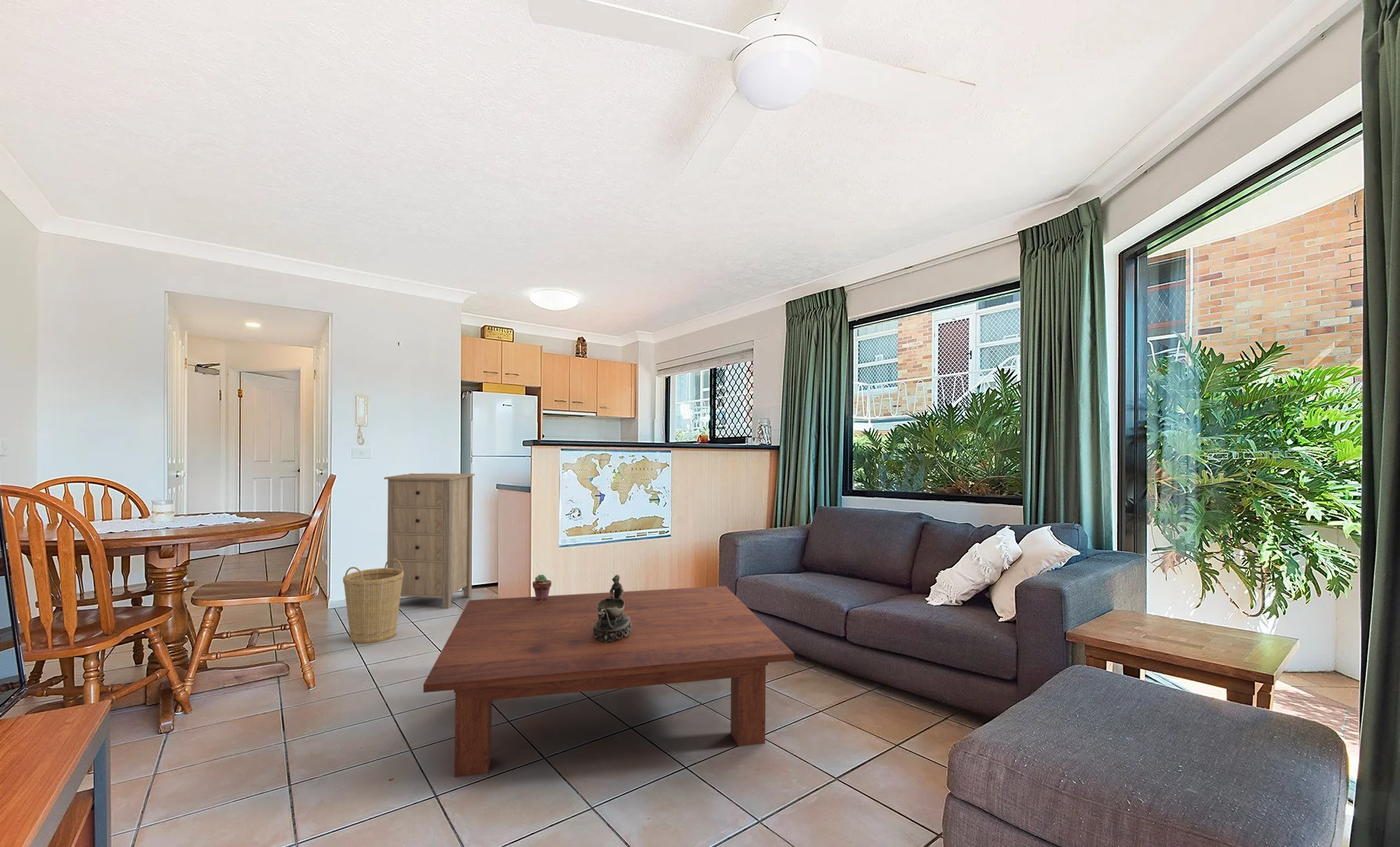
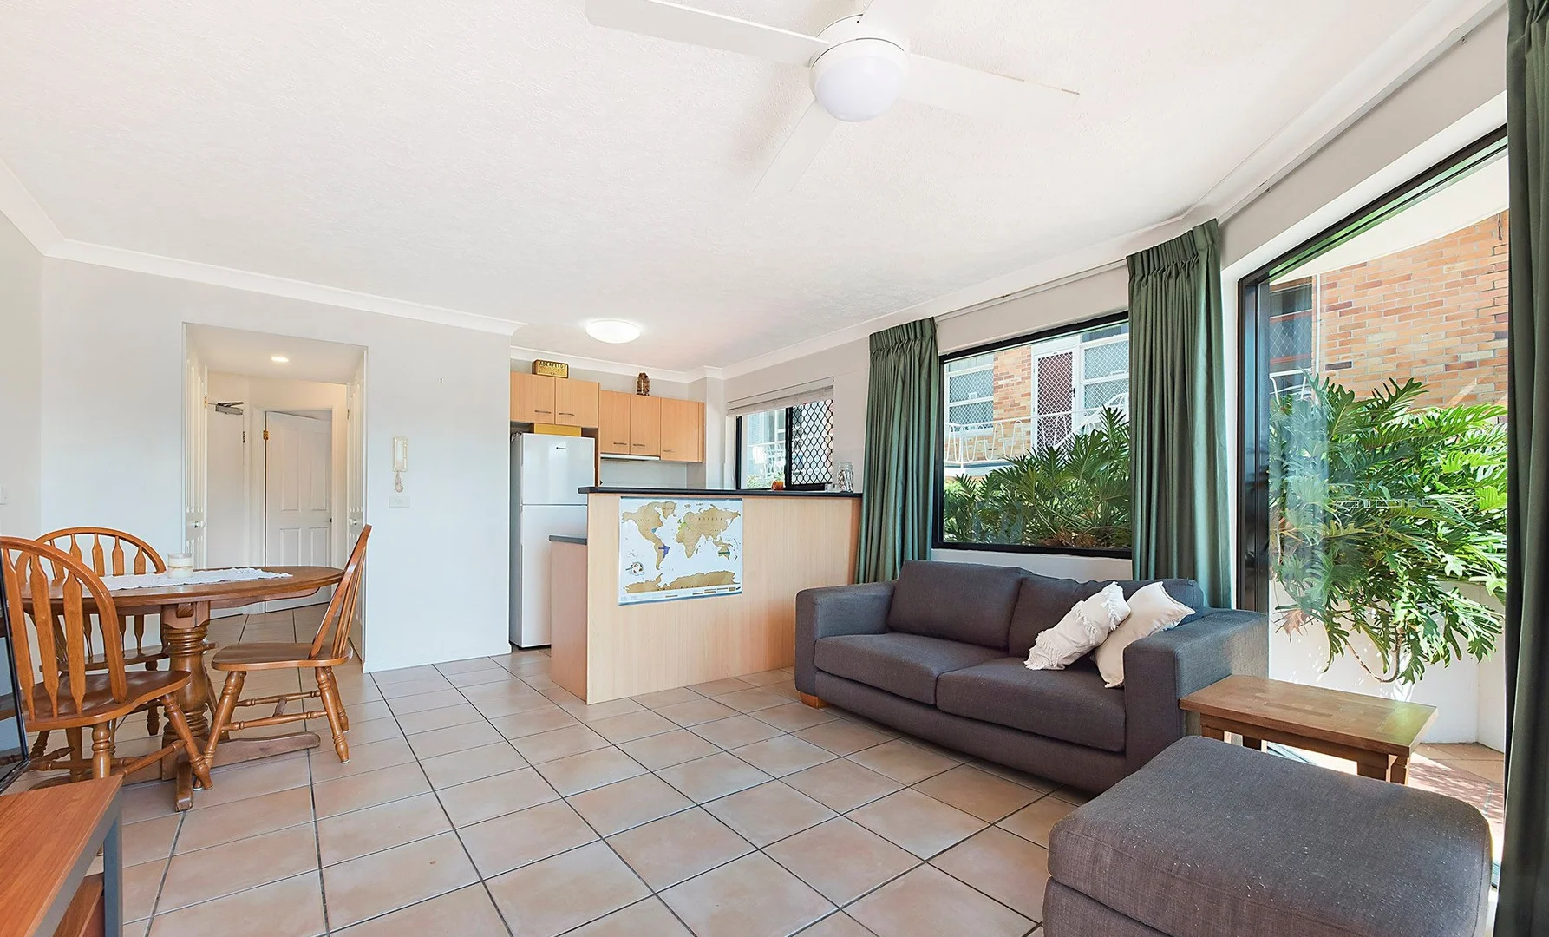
- storage cabinet [383,473,476,609]
- decorative bowl [593,574,632,643]
- potted succulent [531,574,552,601]
- basket [343,558,404,645]
- coffee table [423,585,795,778]
